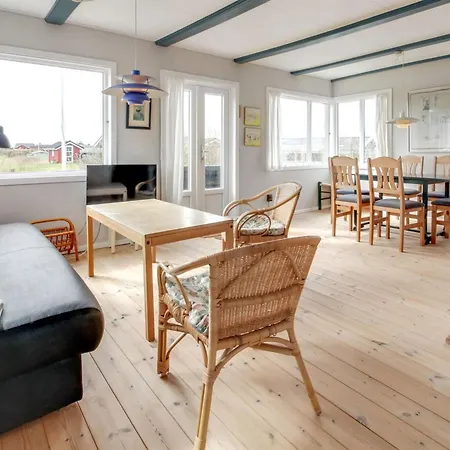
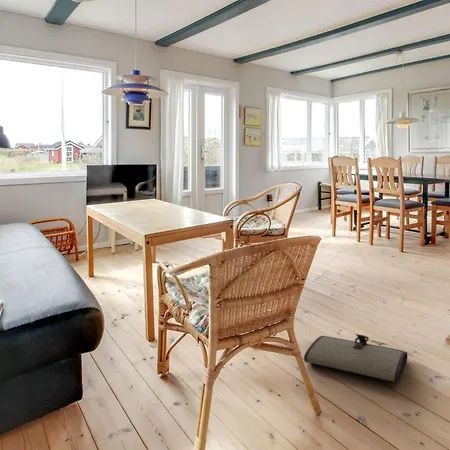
+ tool roll [303,333,408,384]
